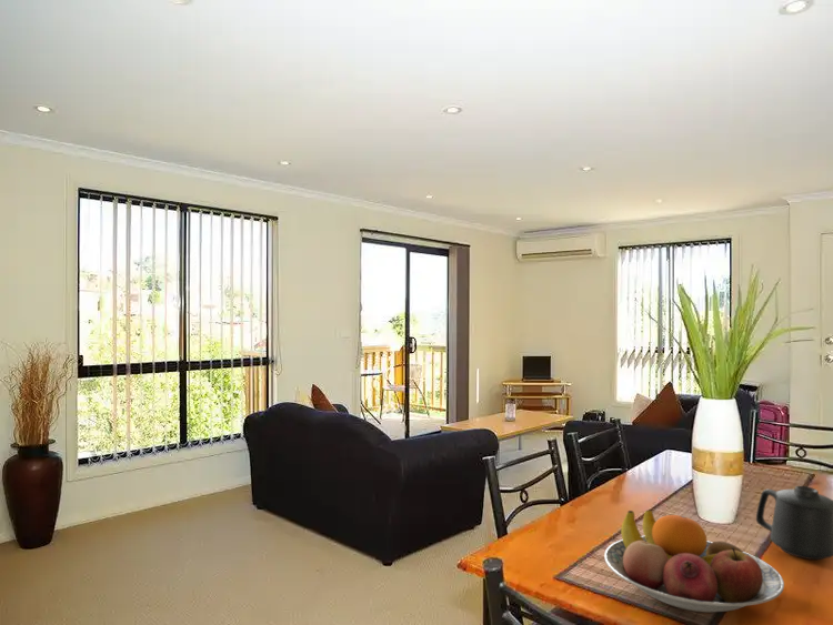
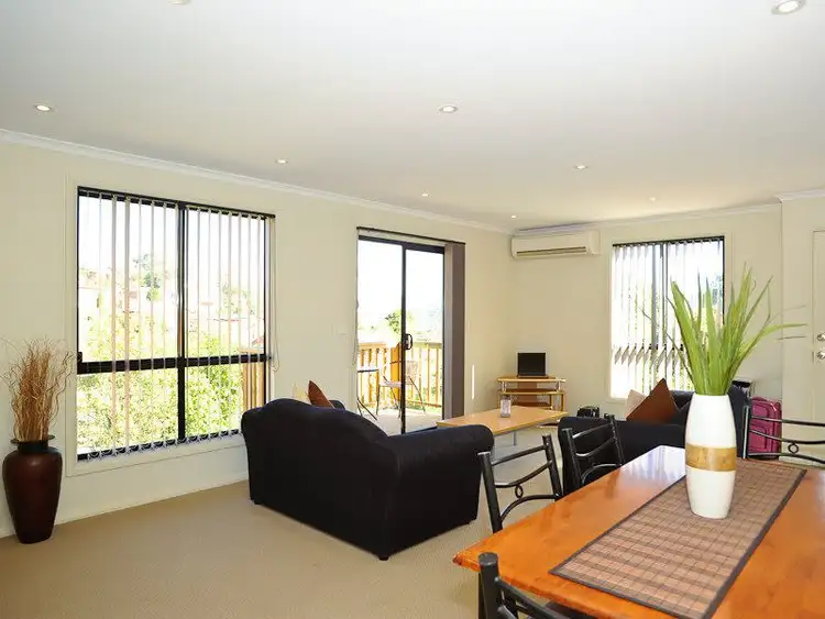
- mug [755,485,833,561]
- fruit bowl [603,508,785,614]
